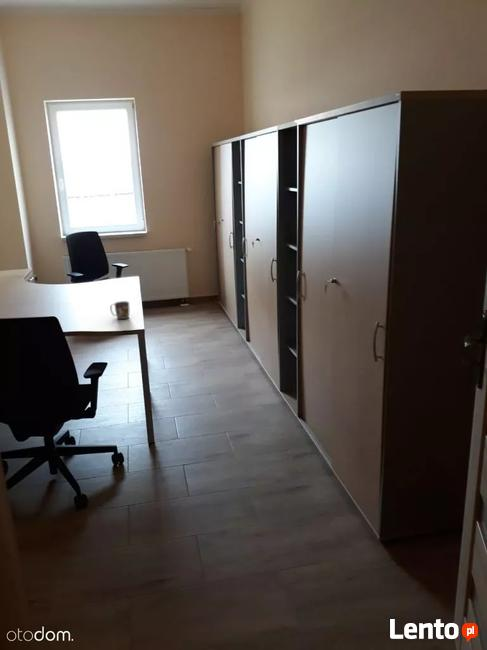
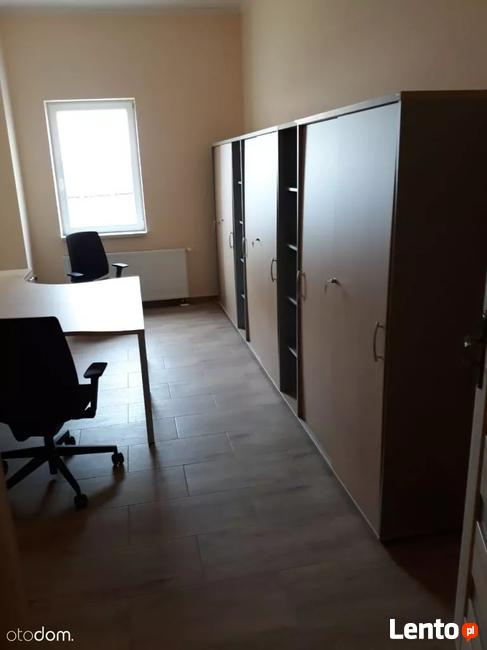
- mug [109,300,130,320]
